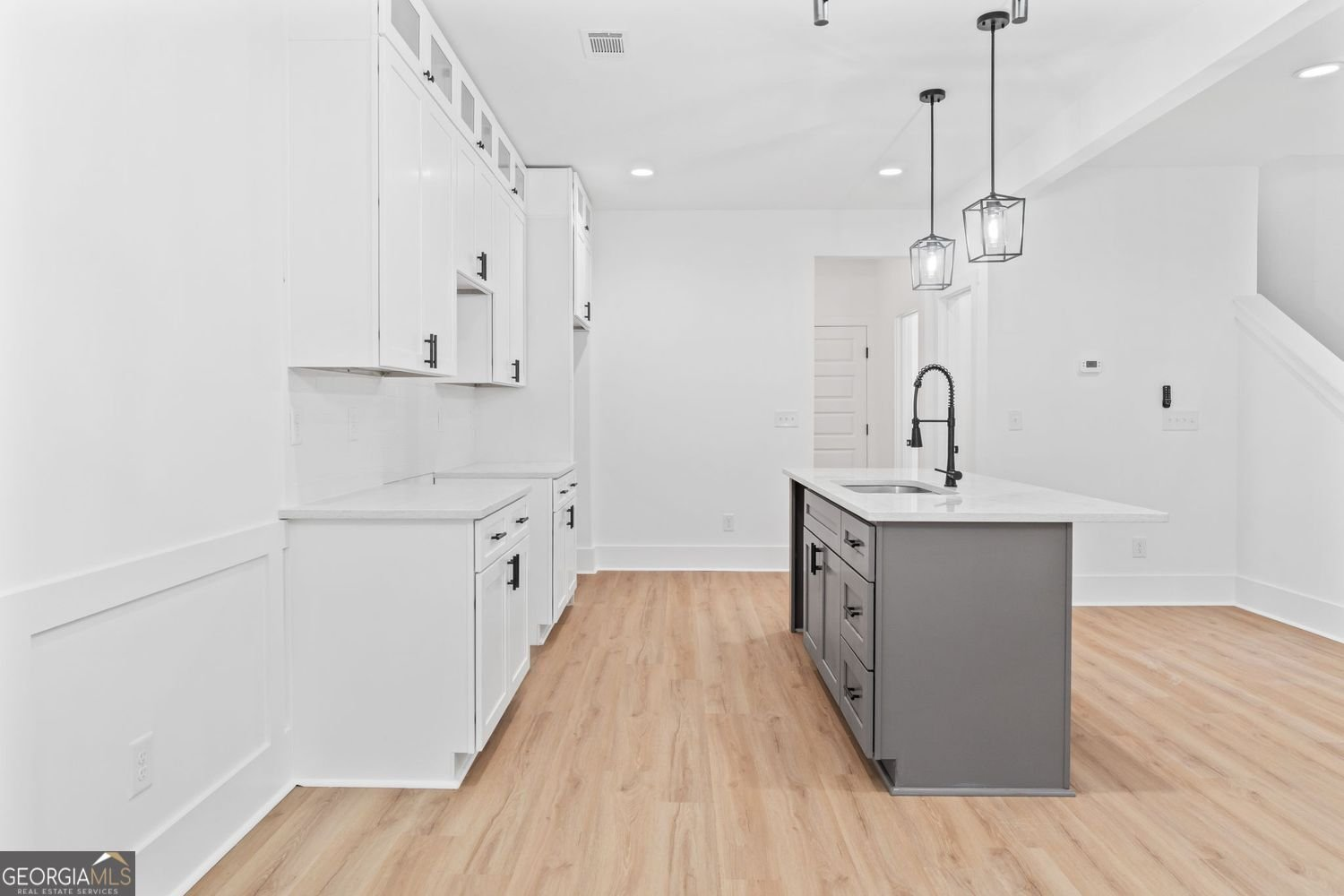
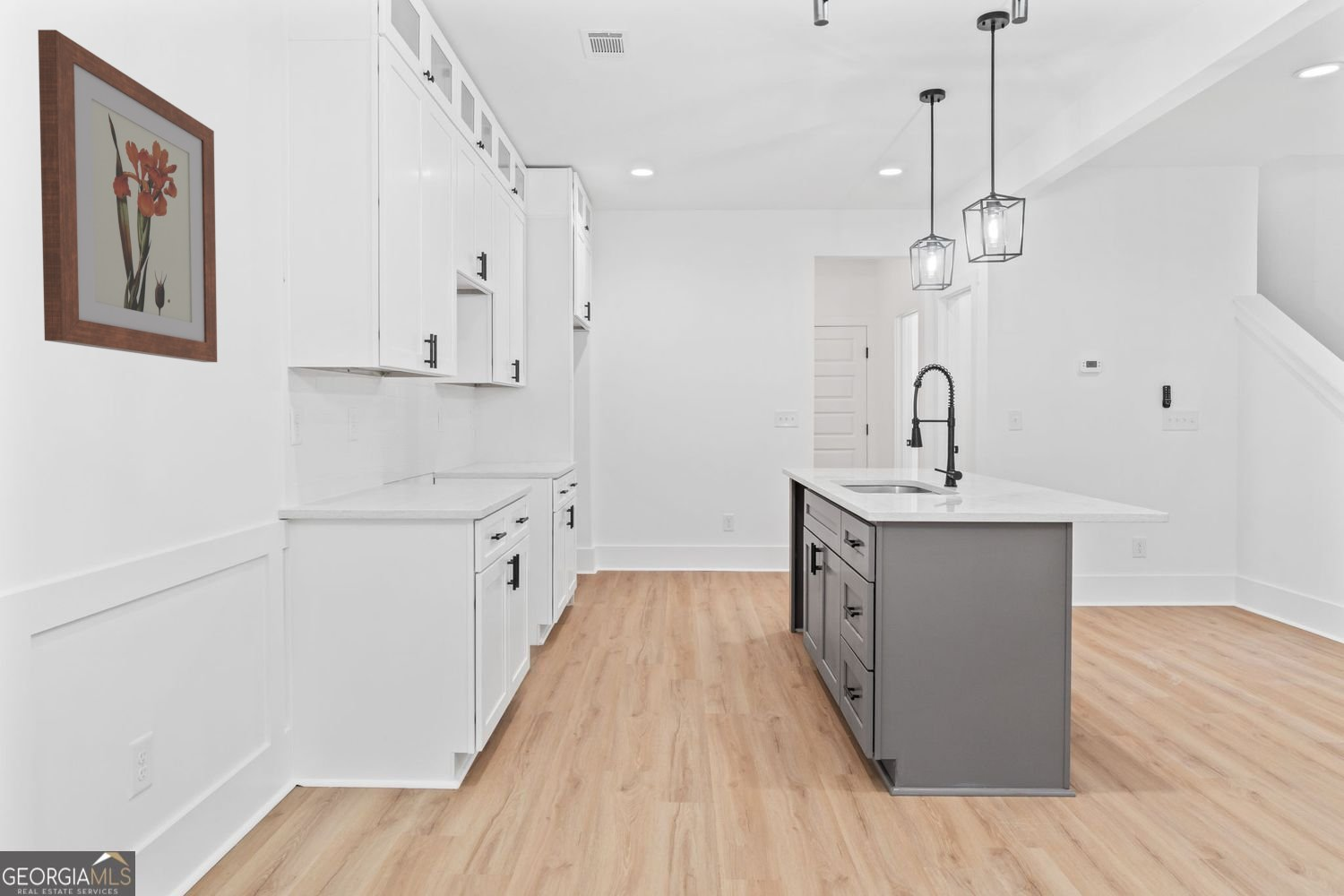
+ wall art [38,29,218,363]
